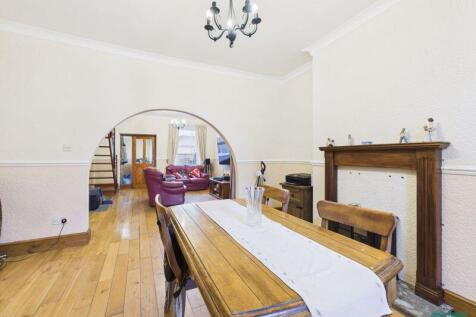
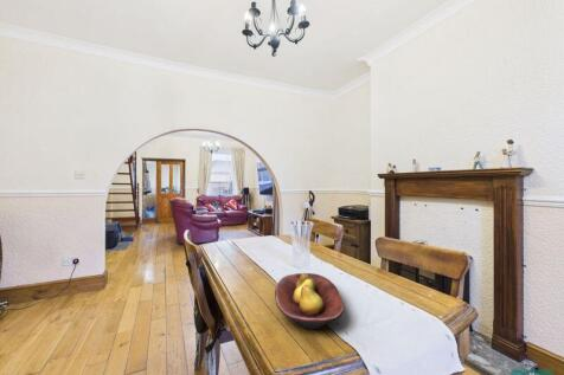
+ fruit bowl [274,272,345,331]
